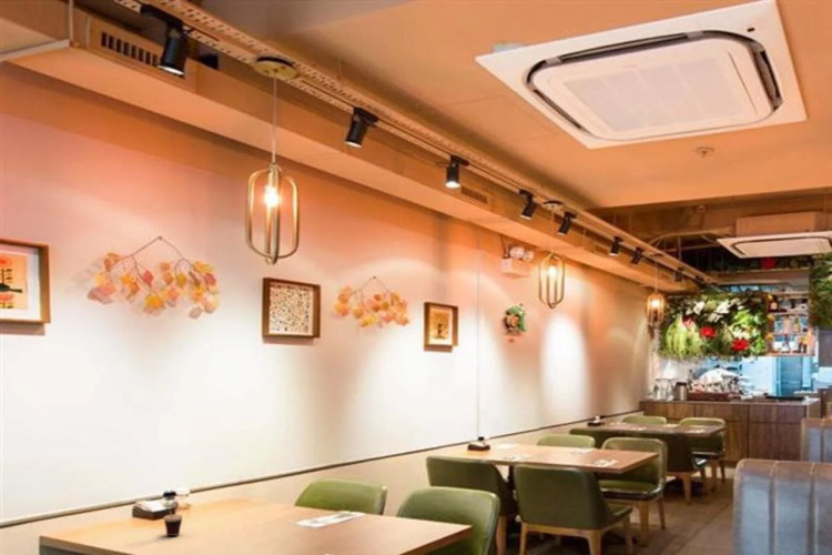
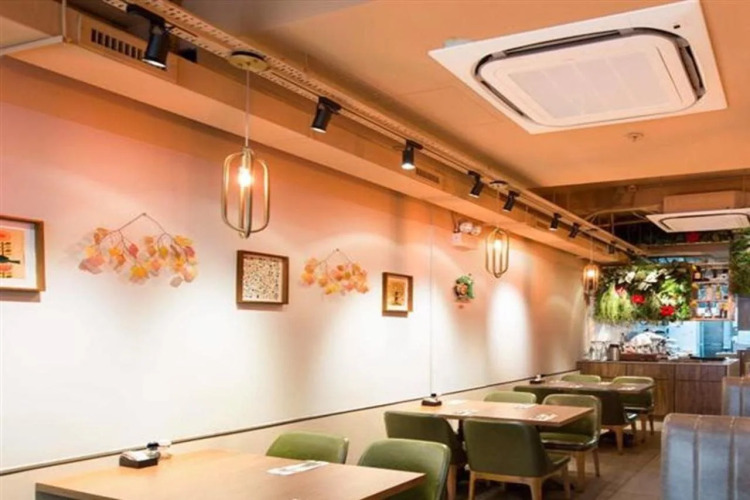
- cup [163,508,184,537]
